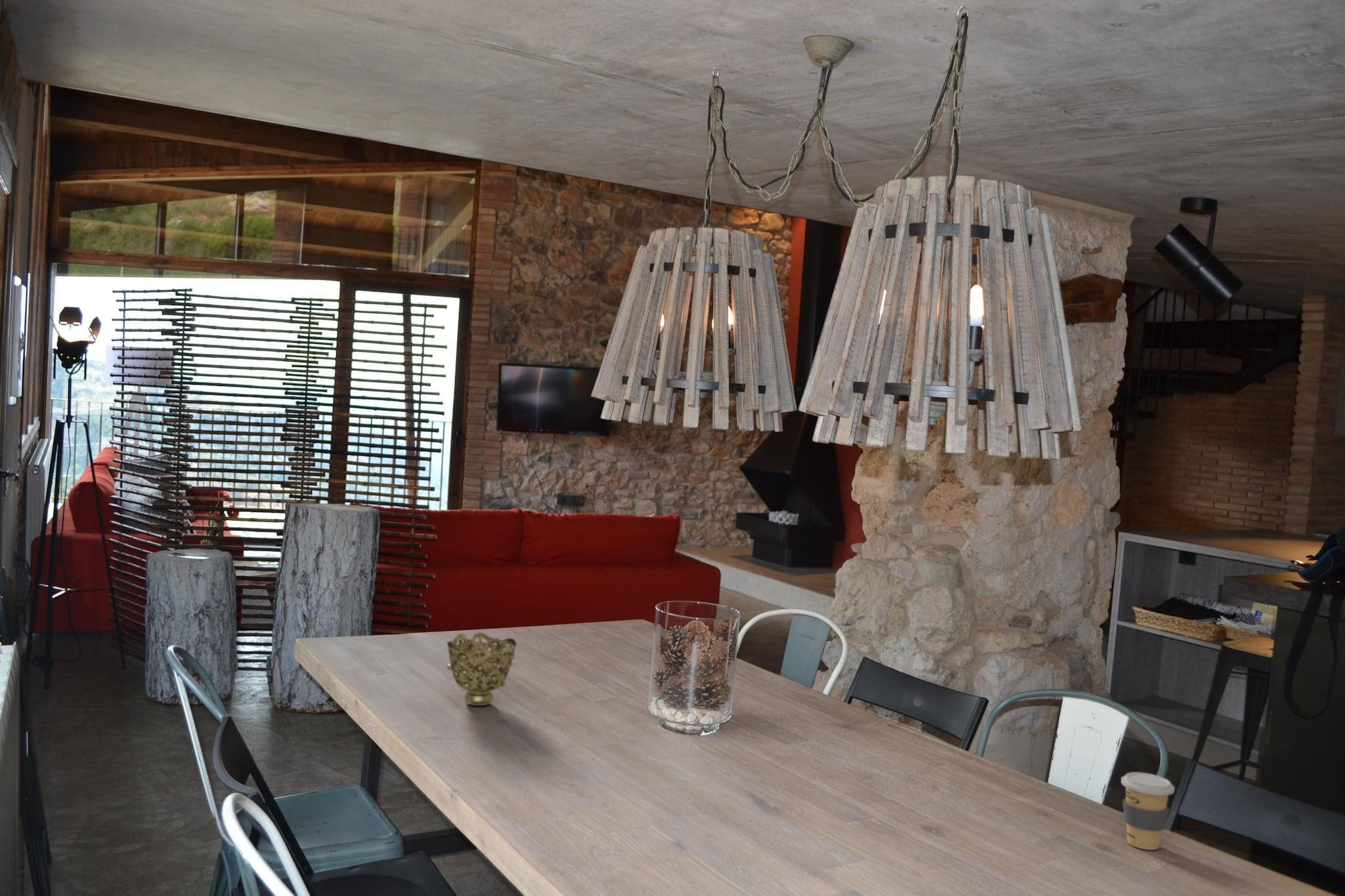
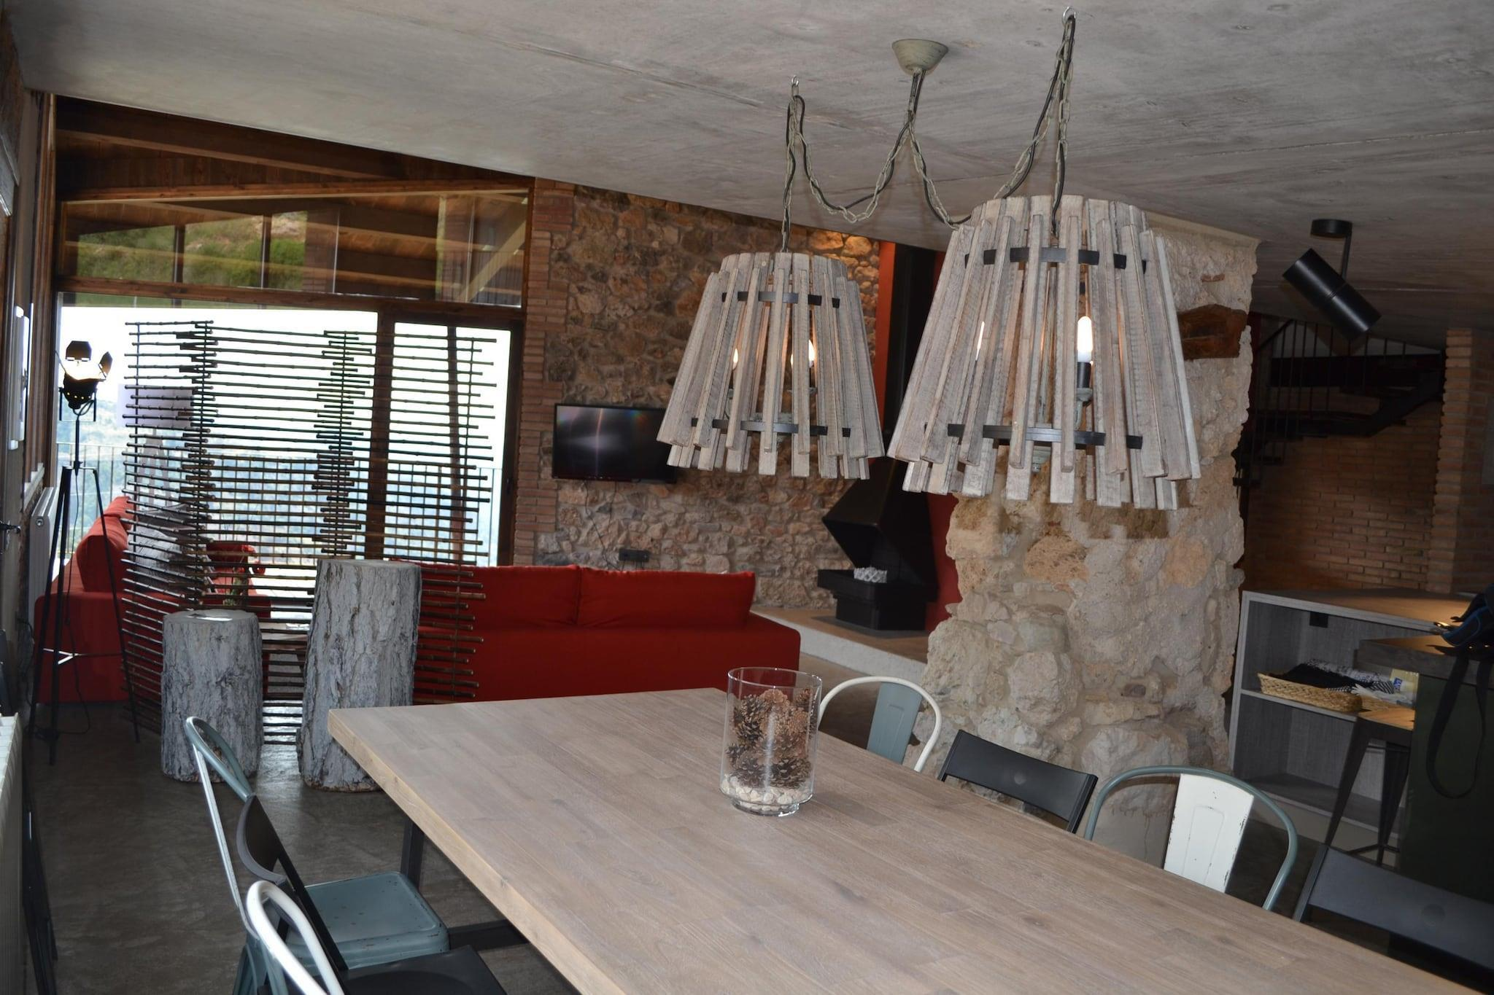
- decorative bowl [446,632,517,706]
- coffee cup [1120,772,1176,851]
